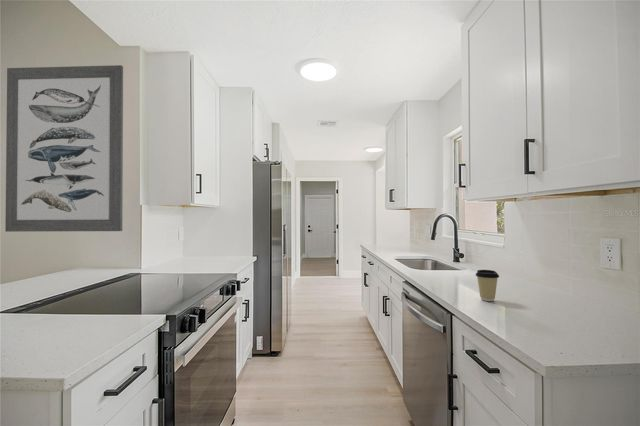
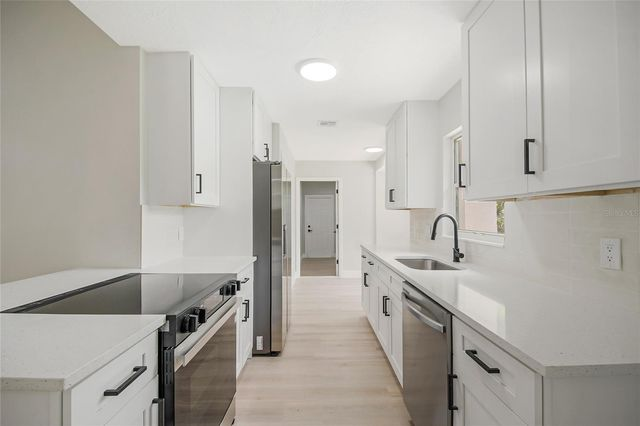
- wall art [4,64,124,233]
- coffee cup [475,269,500,302]
